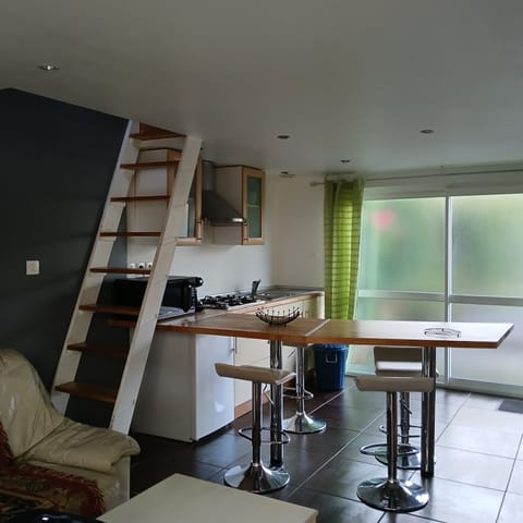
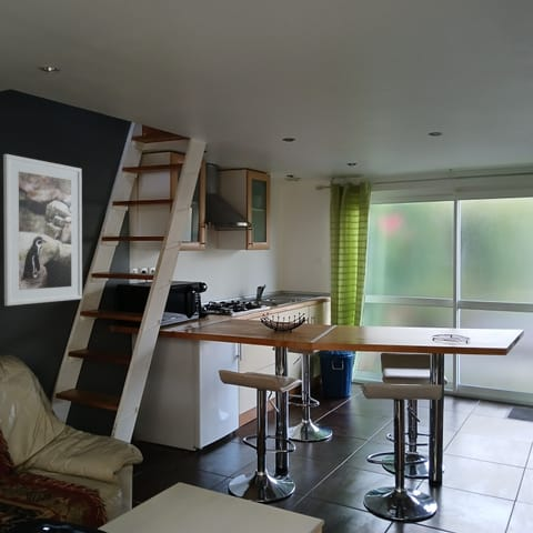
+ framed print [2,153,83,306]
